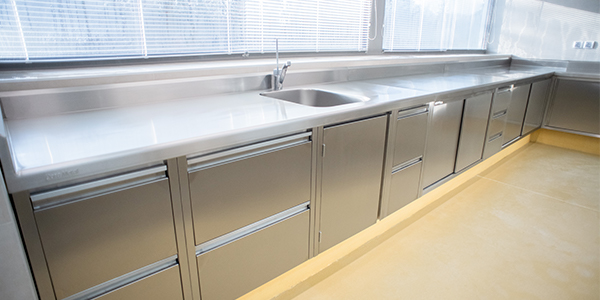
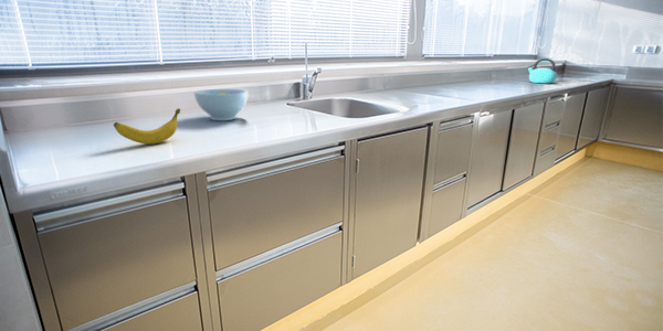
+ bowl [193,88,250,121]
+ kettle [526,57,558,84]
+ banana [113,107,181,145]
